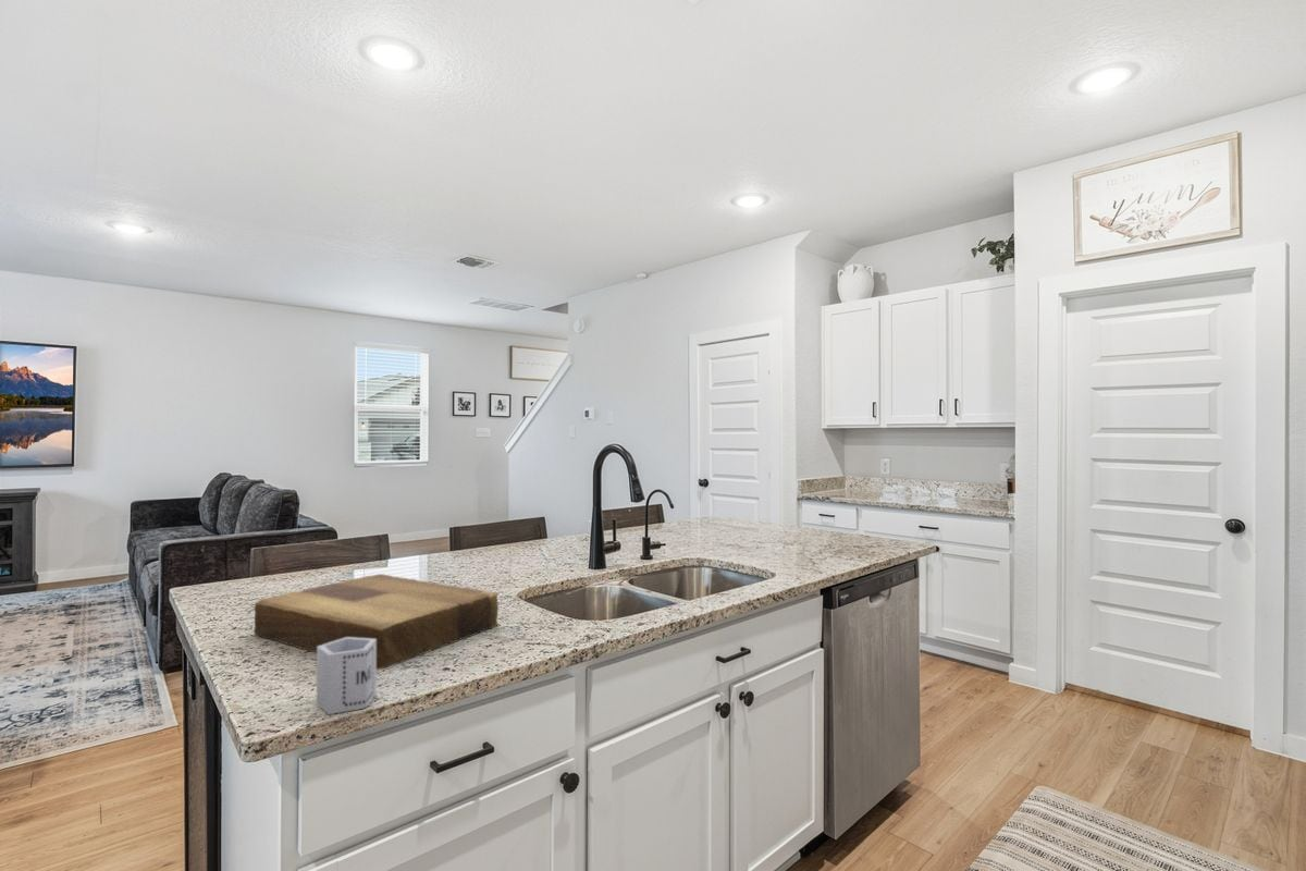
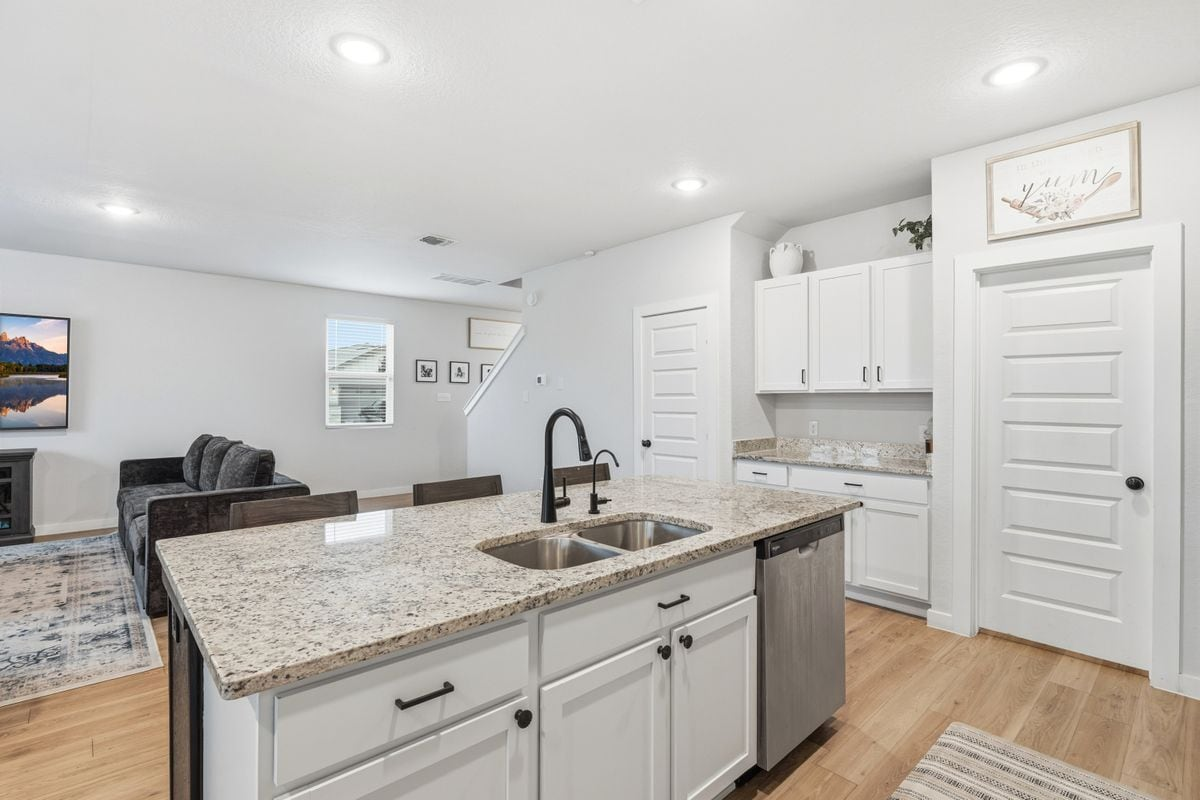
- cutting board [254,573,500,671]
- cup [316,637,378,715]
